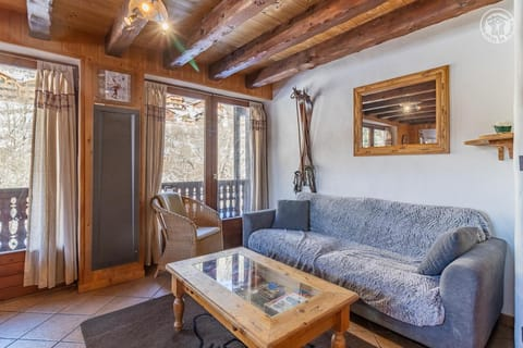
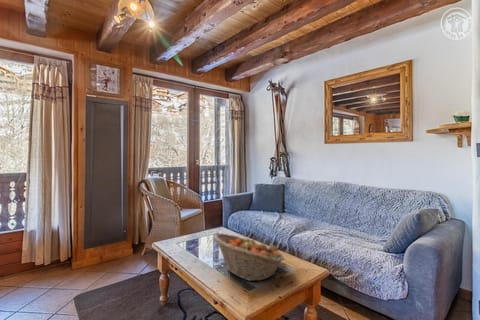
+ fruit basket [212,233,285,282]
